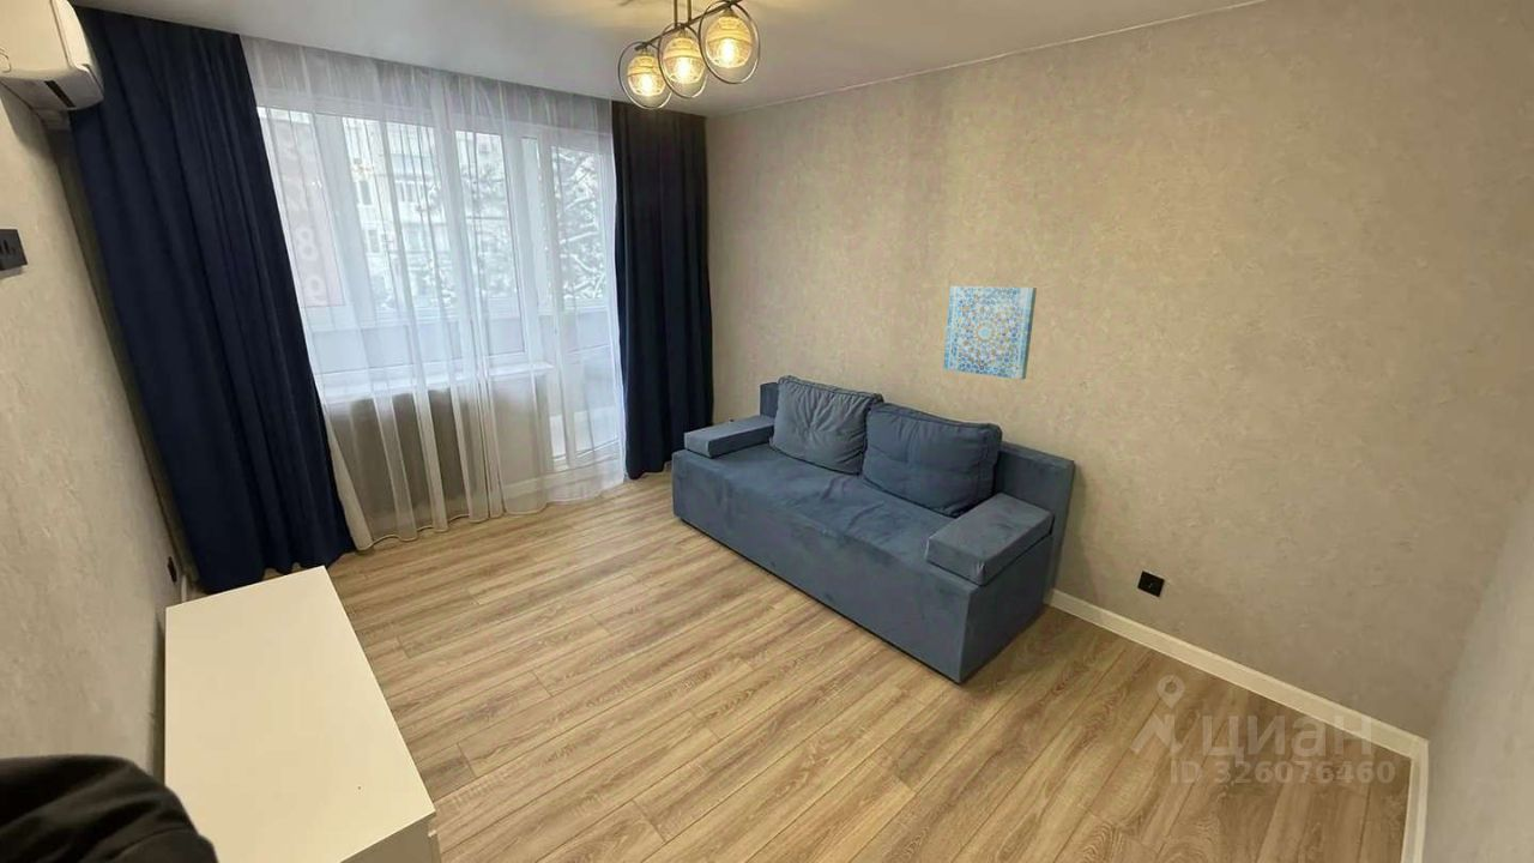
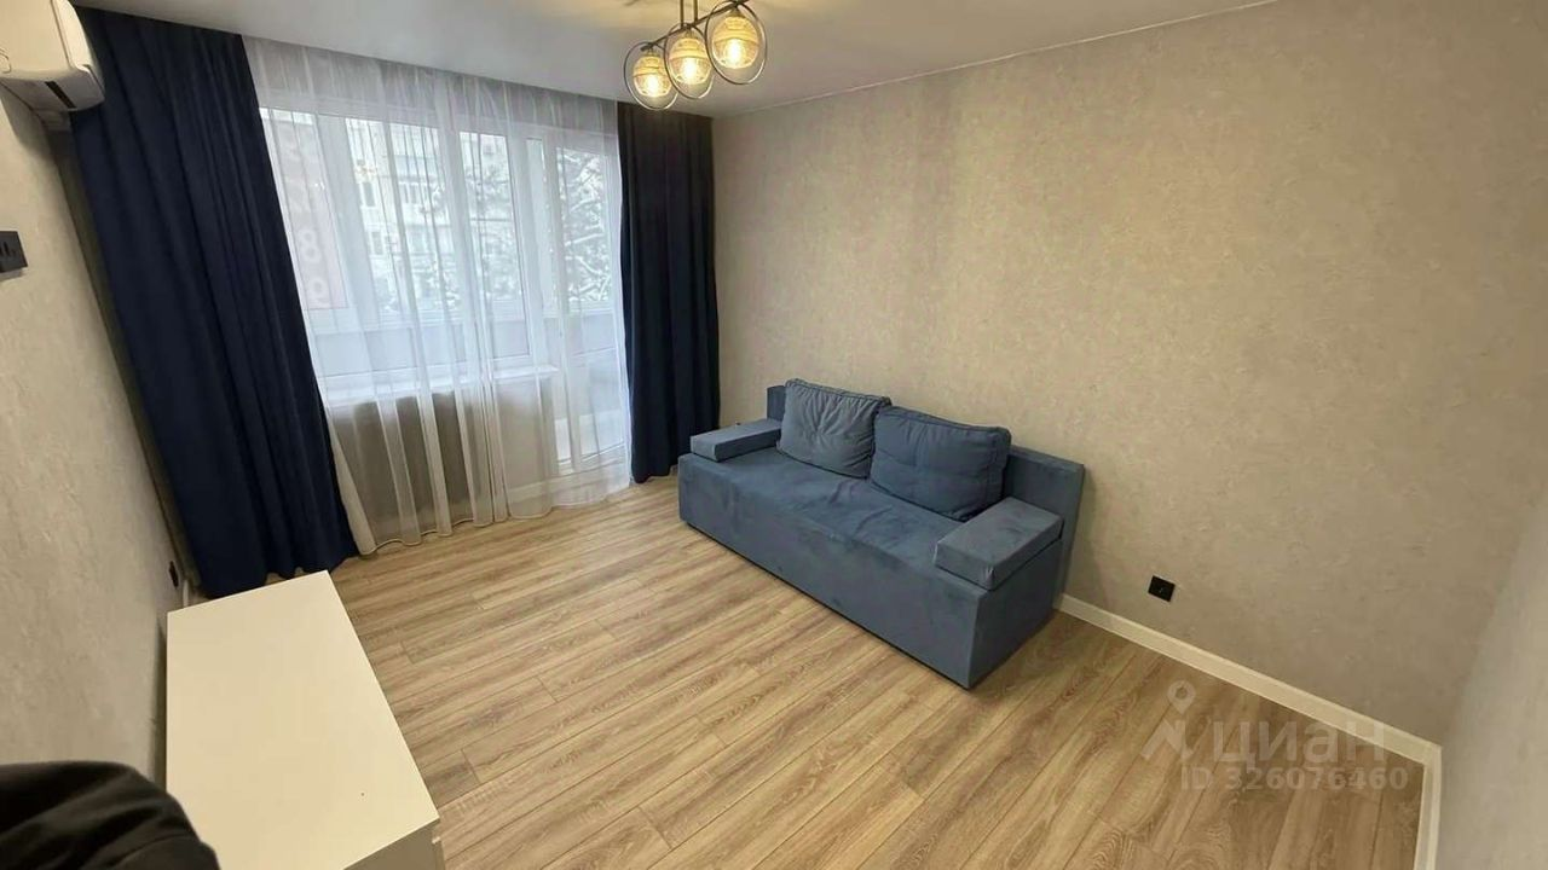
- wall art [942,285,1038,380]
